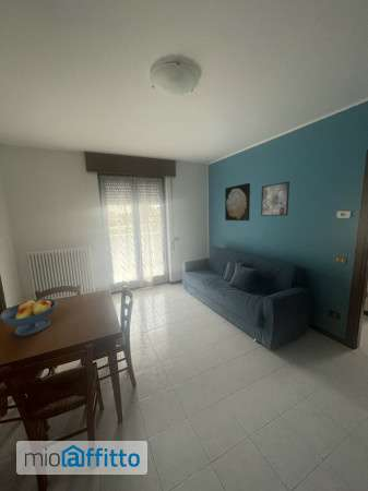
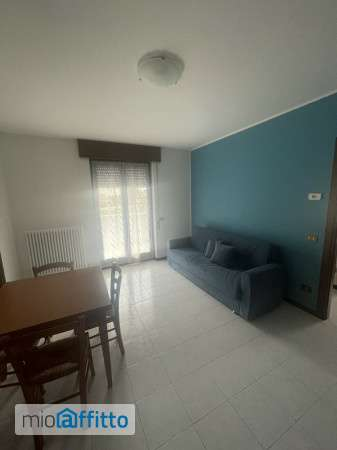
- wall art [224,182,251,221]
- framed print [260,180,290,217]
- fruit bowl [0,298,58,337]
